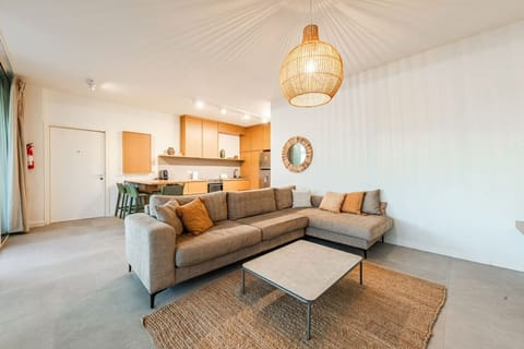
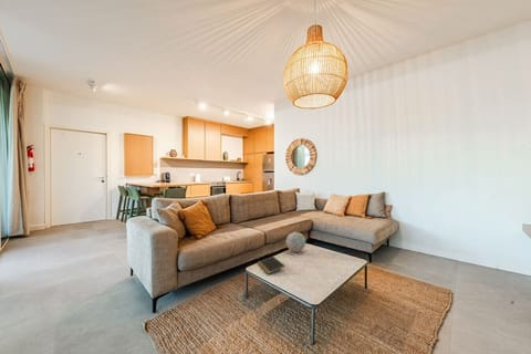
+ decorative ball [285,231,306,253]
+ notepad [257,254,287,275]
